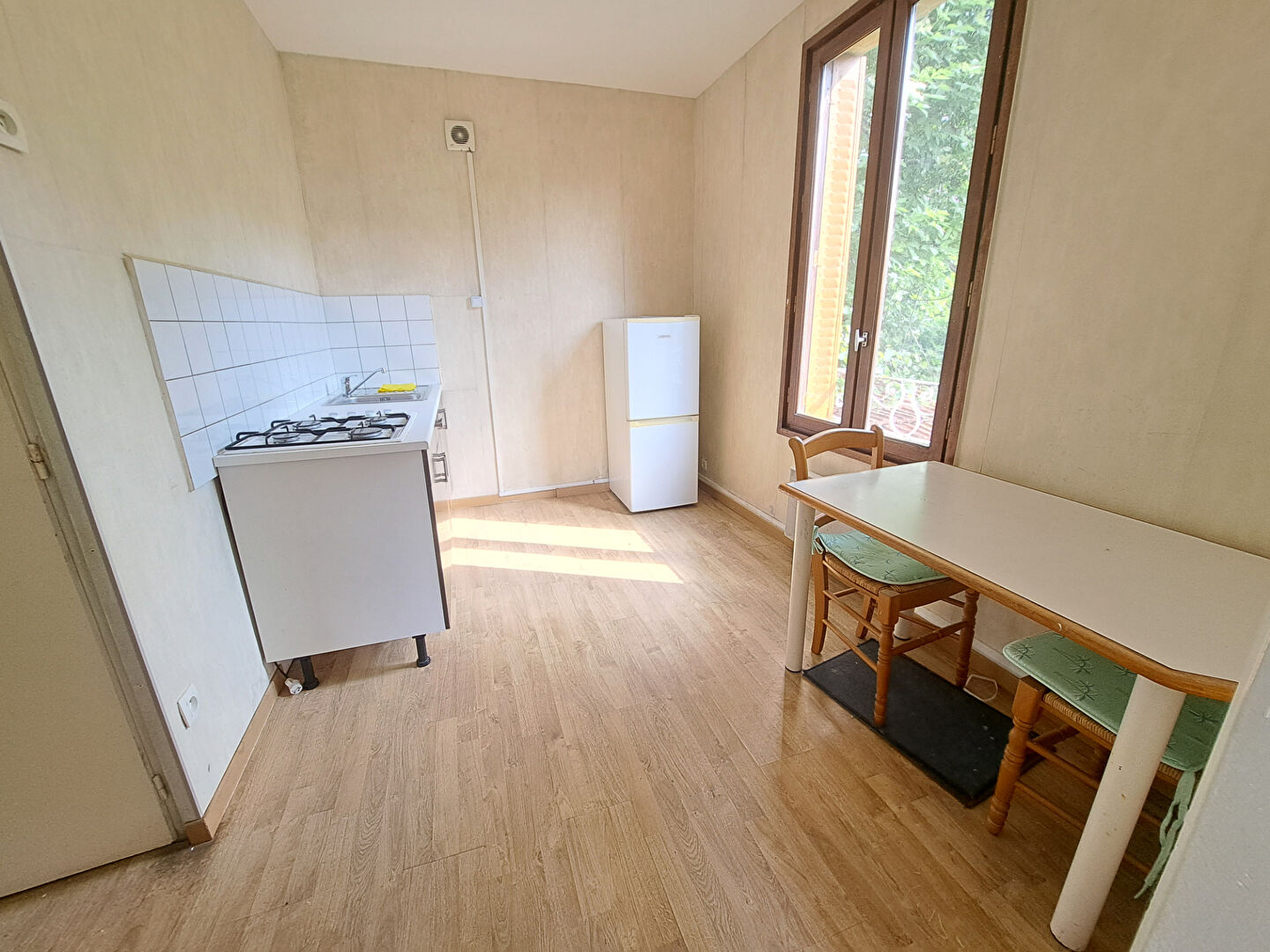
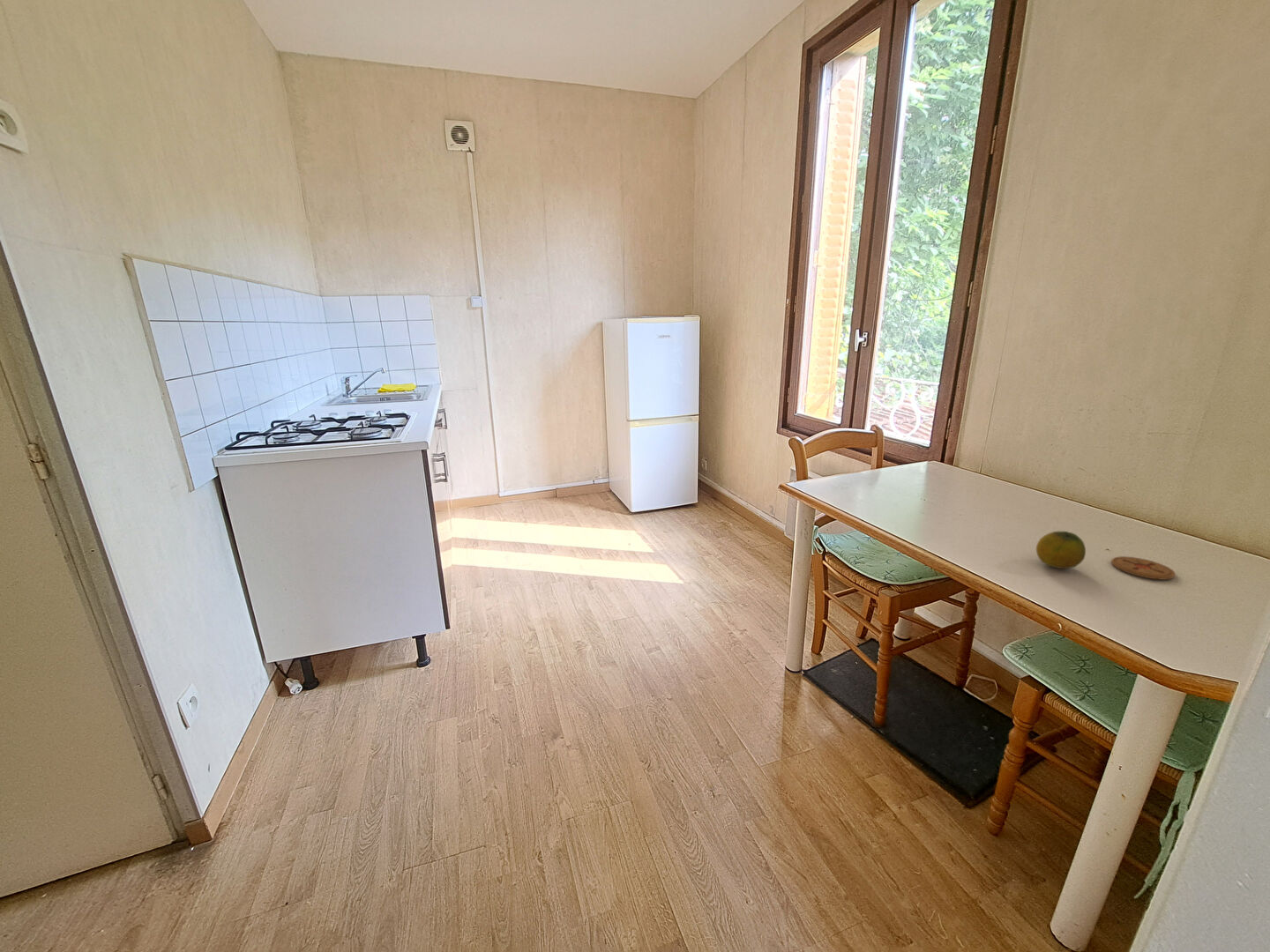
+ fruit [1035,531,1087,569]
+ coaster [1110,555,1177,581]
